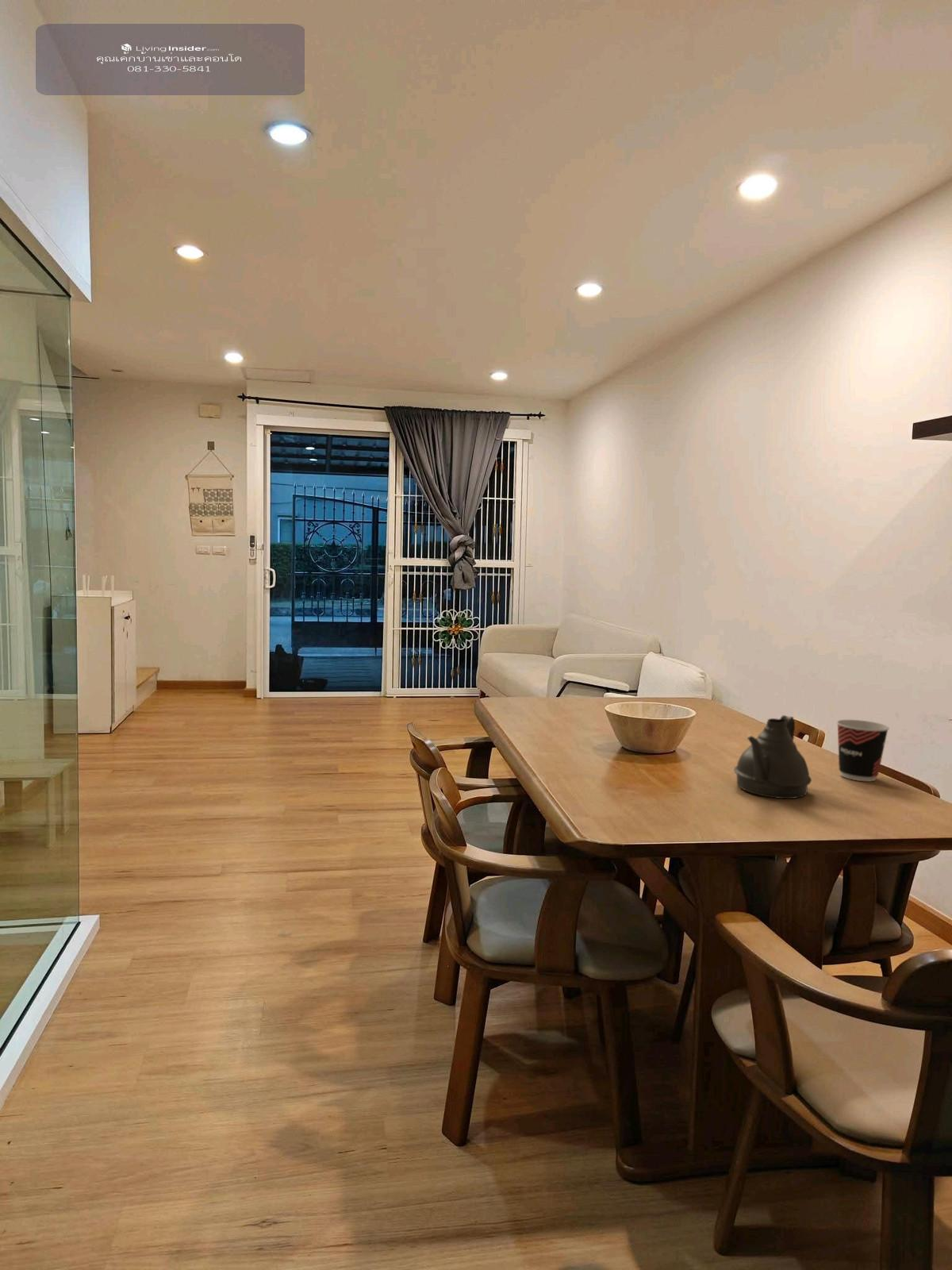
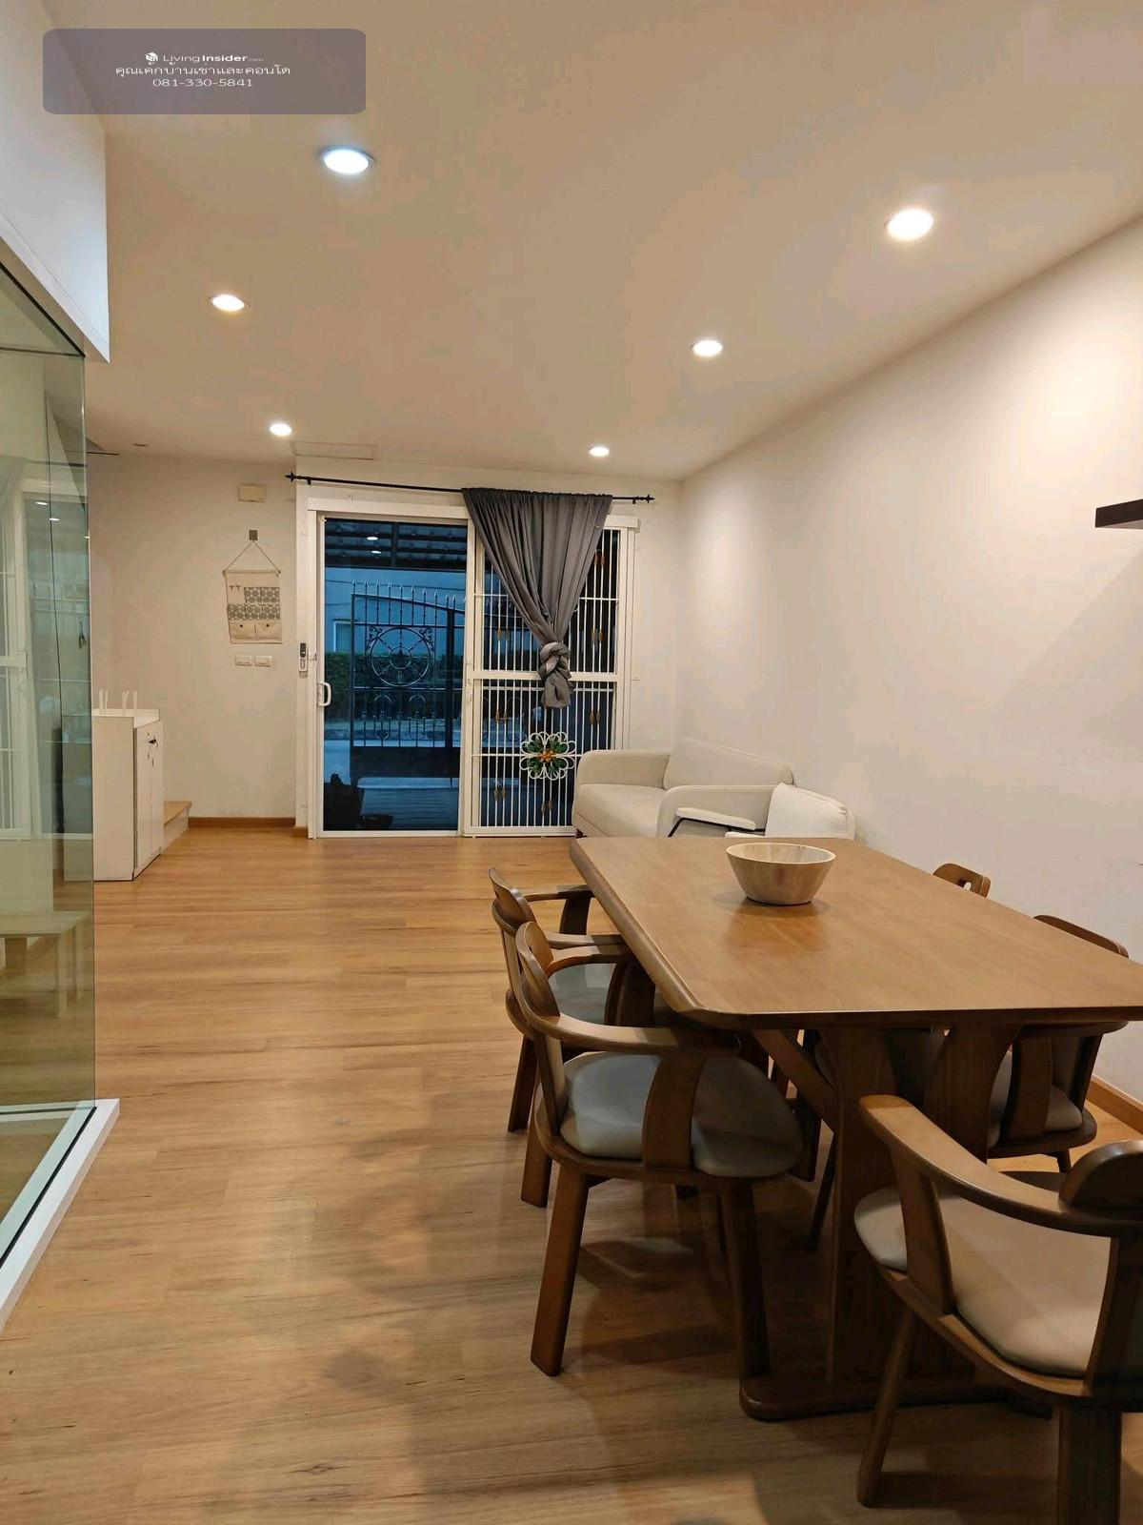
- teapot [733,714,812,799]
- cup [835,719,890,782]
